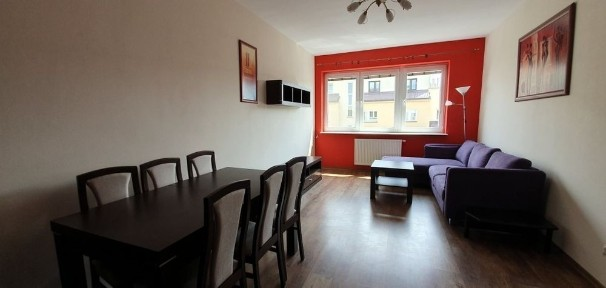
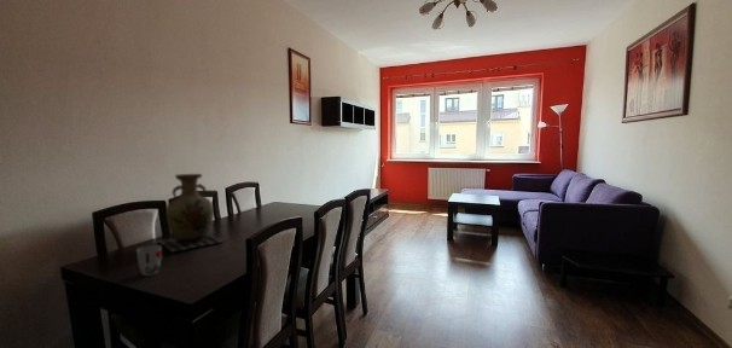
+ vase [157,173,226,254]
+ cup [135,244,163,277]
